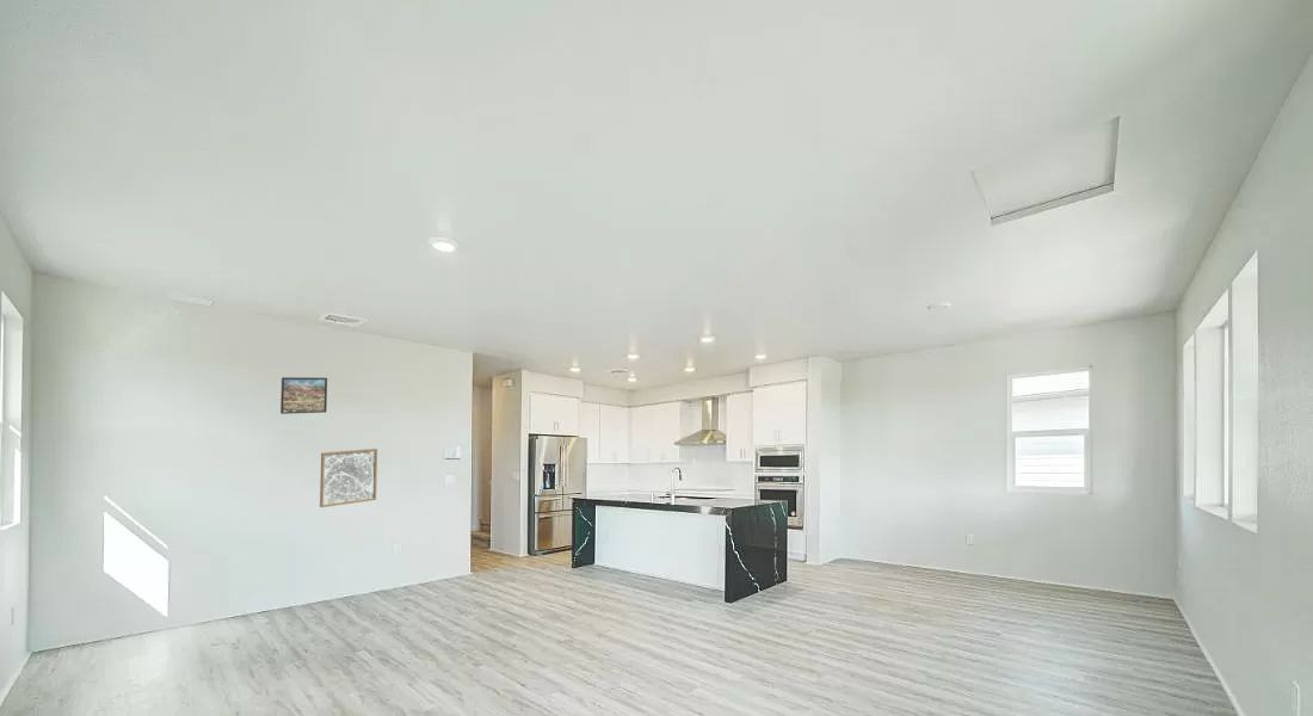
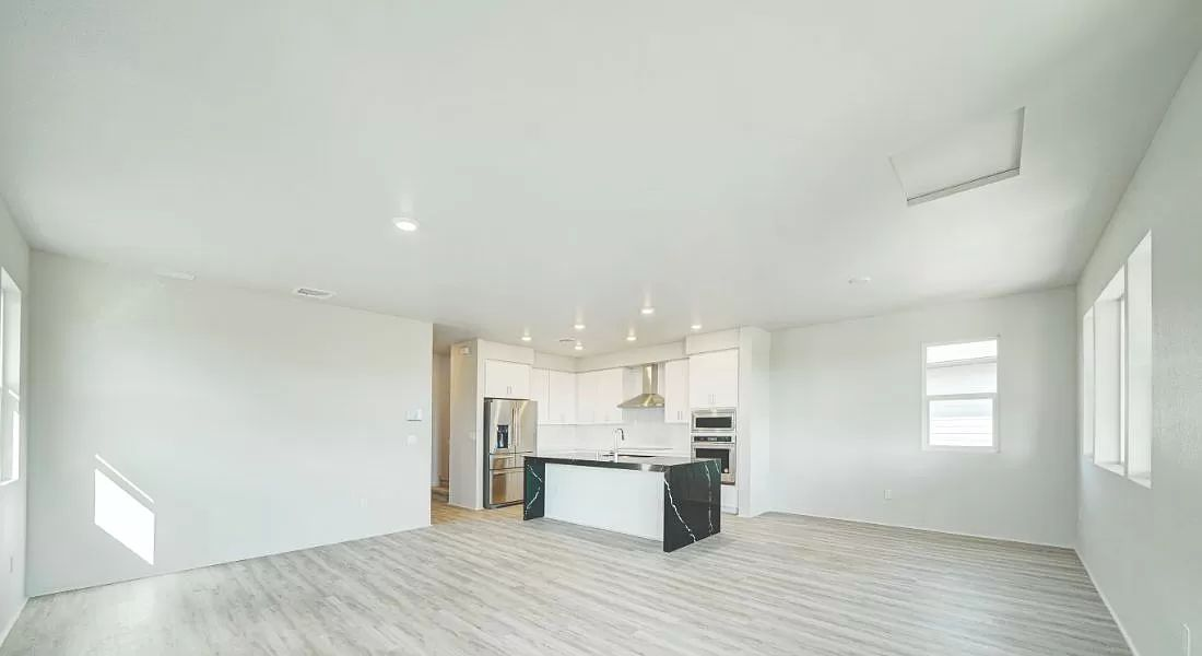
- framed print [279,376,328,415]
- wall art [319,448,378,508]
